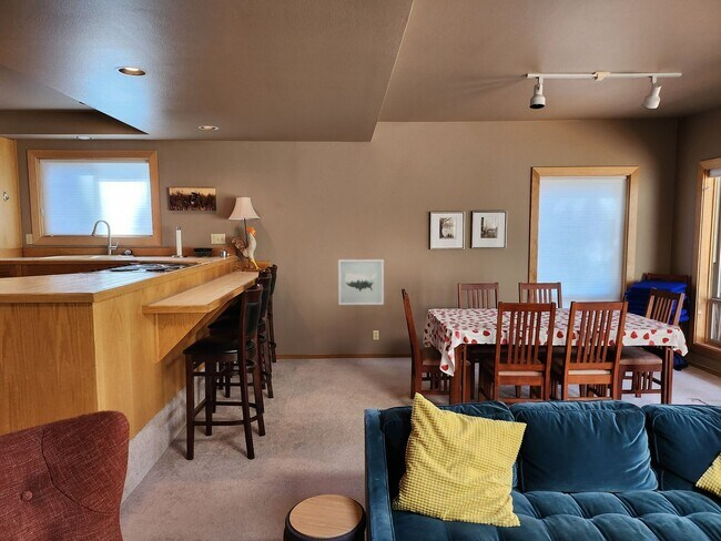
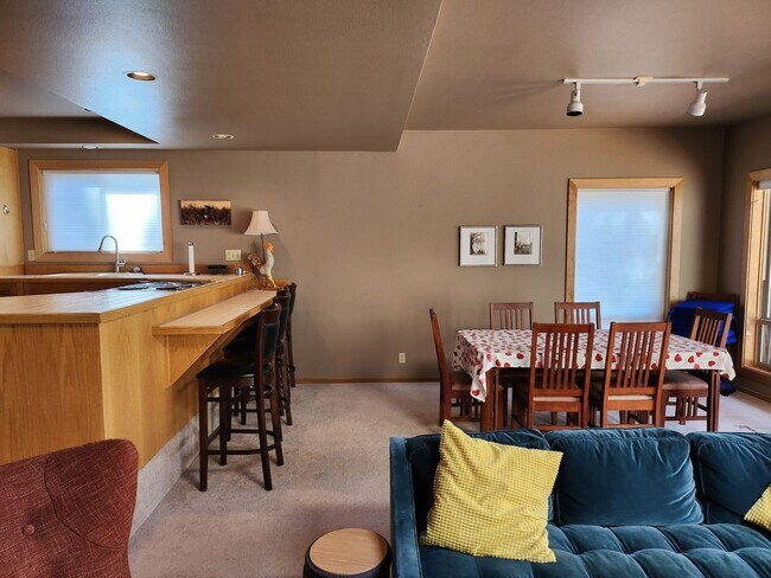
- wall art [337,258,385,306]
